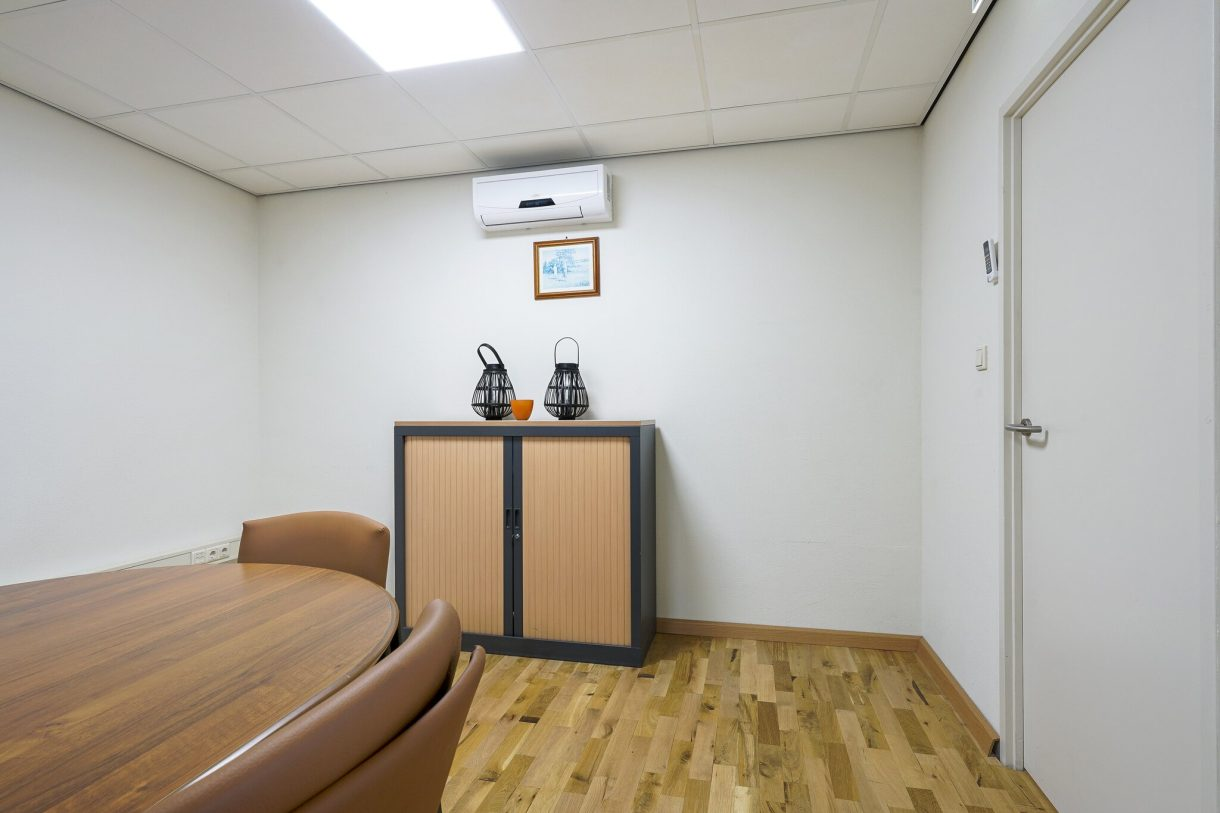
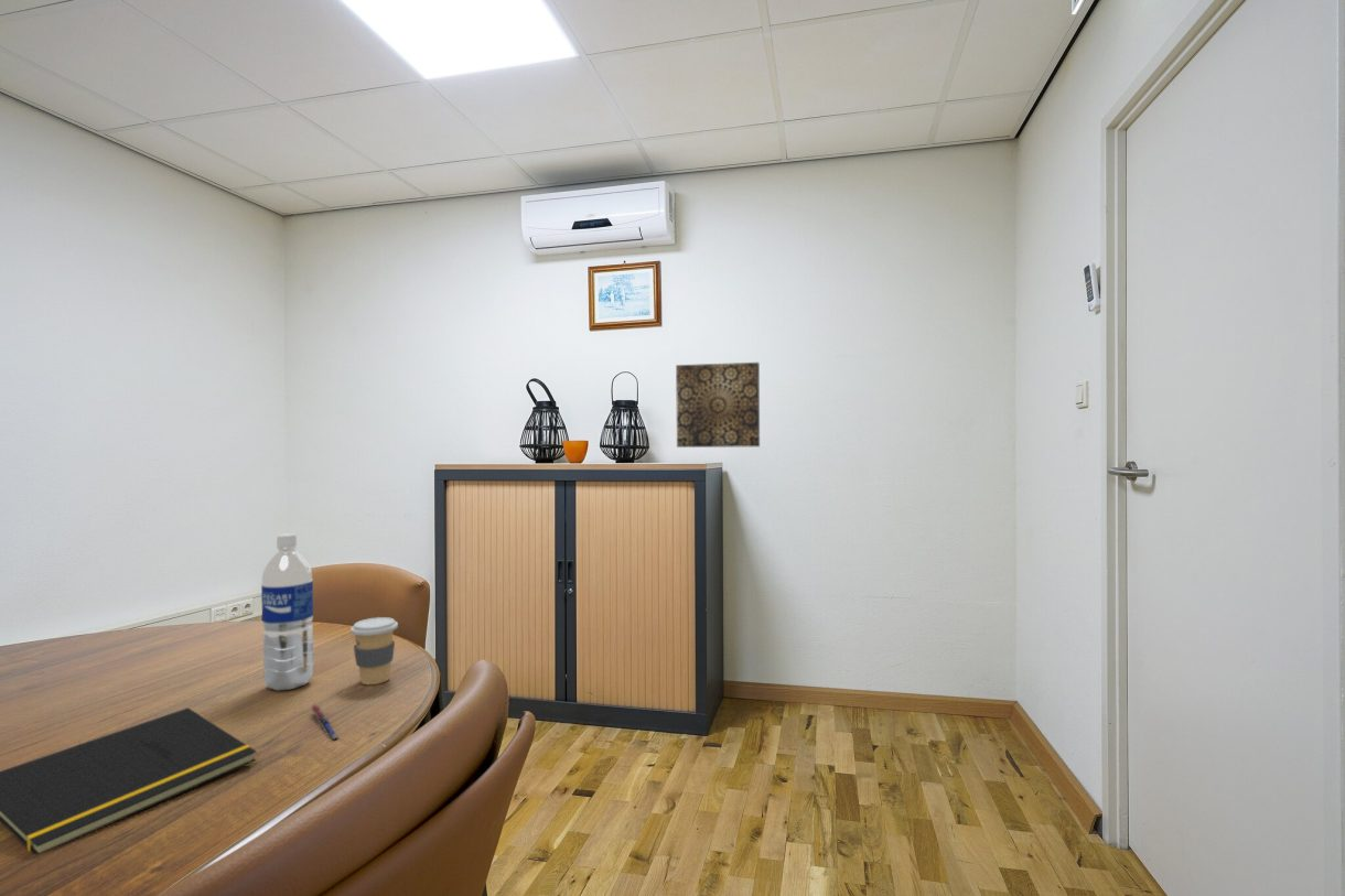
+ water bottle [260,532,314,692]
+ notepad [0,706,257,855]
+ wall art [675,361,761,449]
+ coffee cup [349,616,399,686]
+ pen [310,704,341,742]
